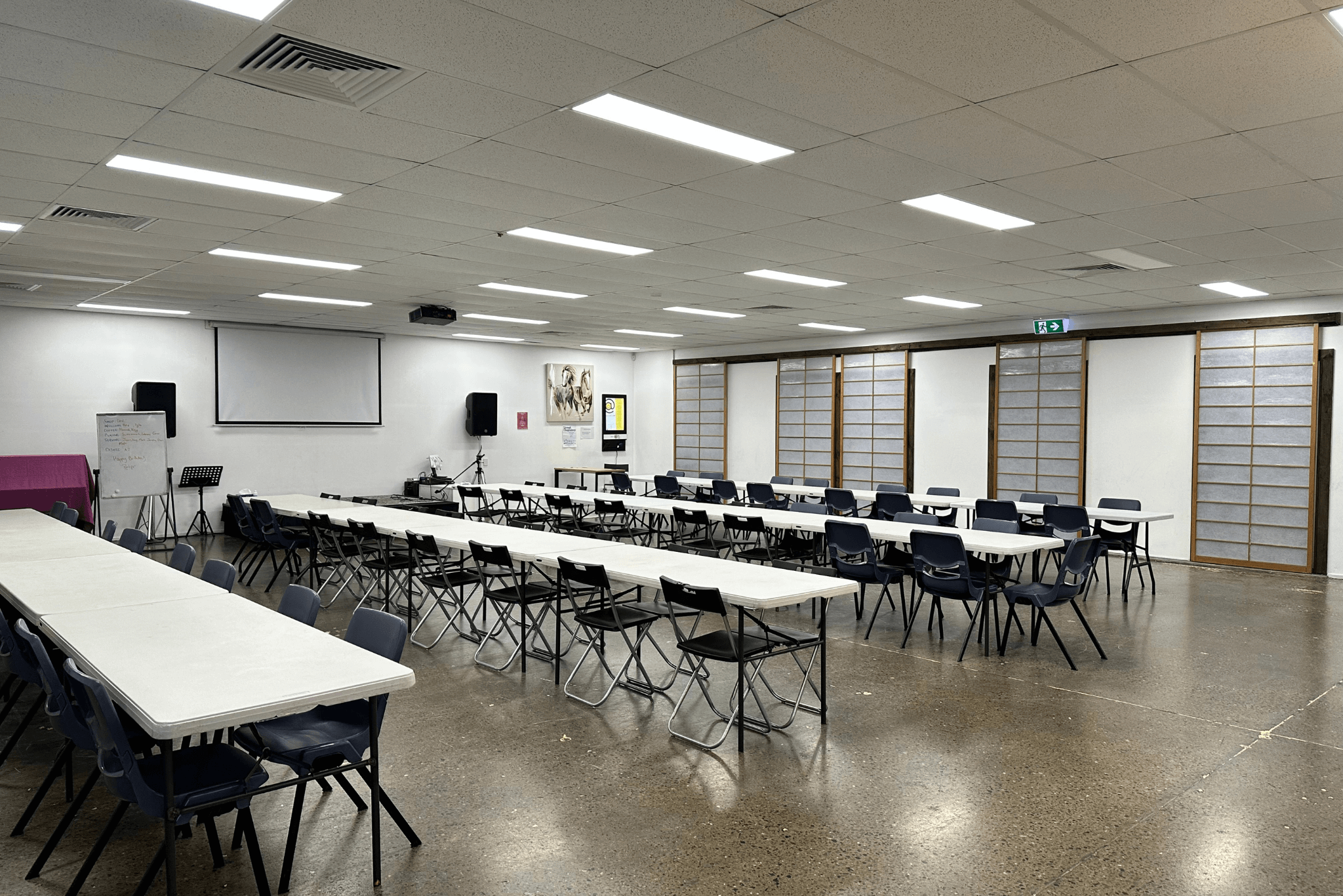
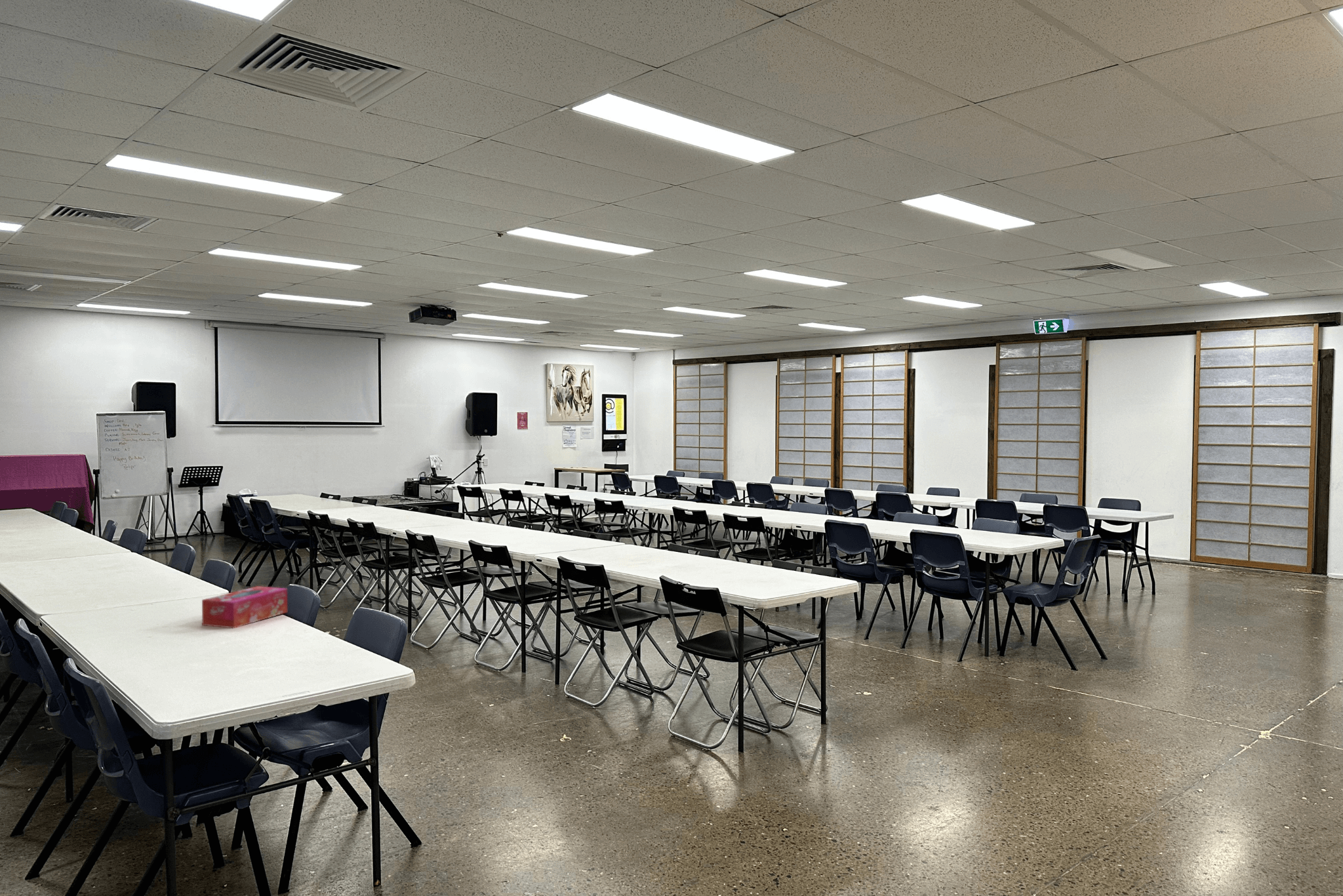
+ tissue box [201,585,288,629]
